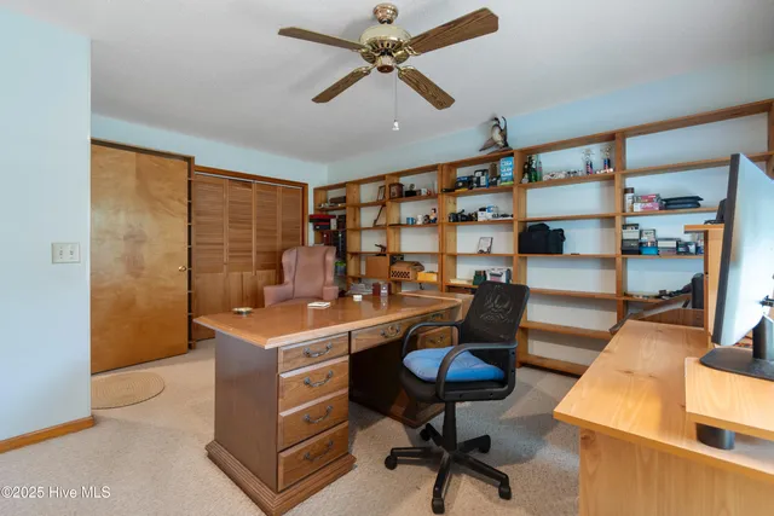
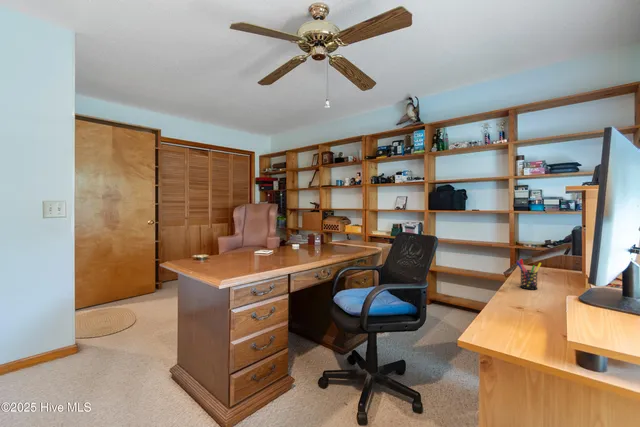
+ pen holder [516,258,542,291]
